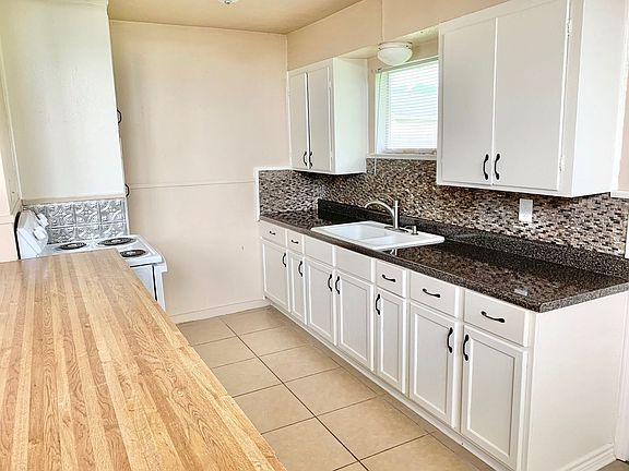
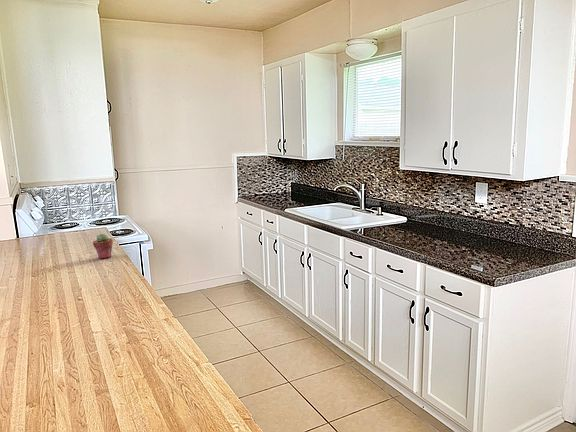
+ potted succulent [92,233,114,260]
